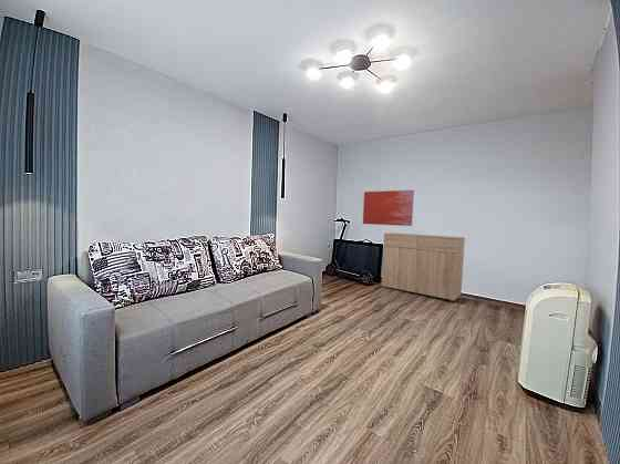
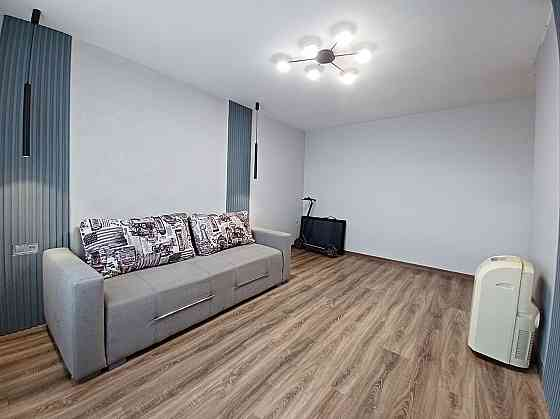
- dresser [381,231,466,302]
- wall art [362,189,415,227]
